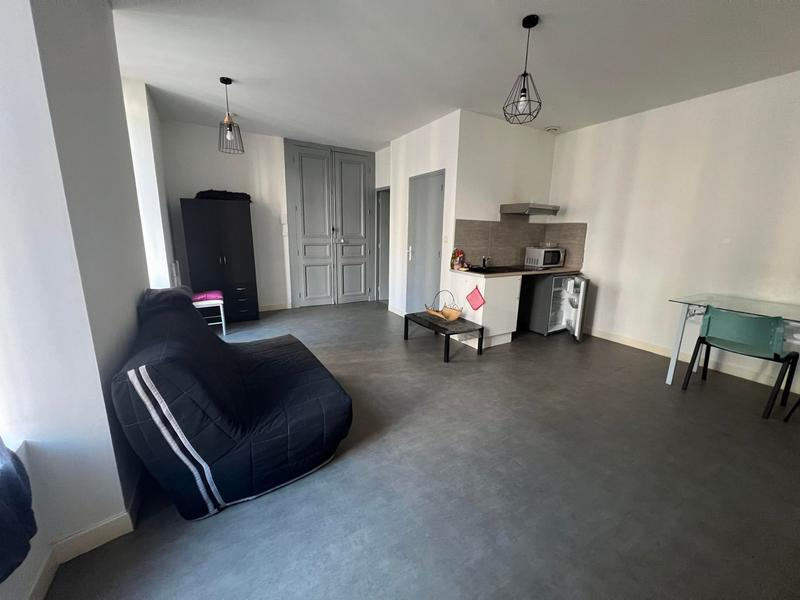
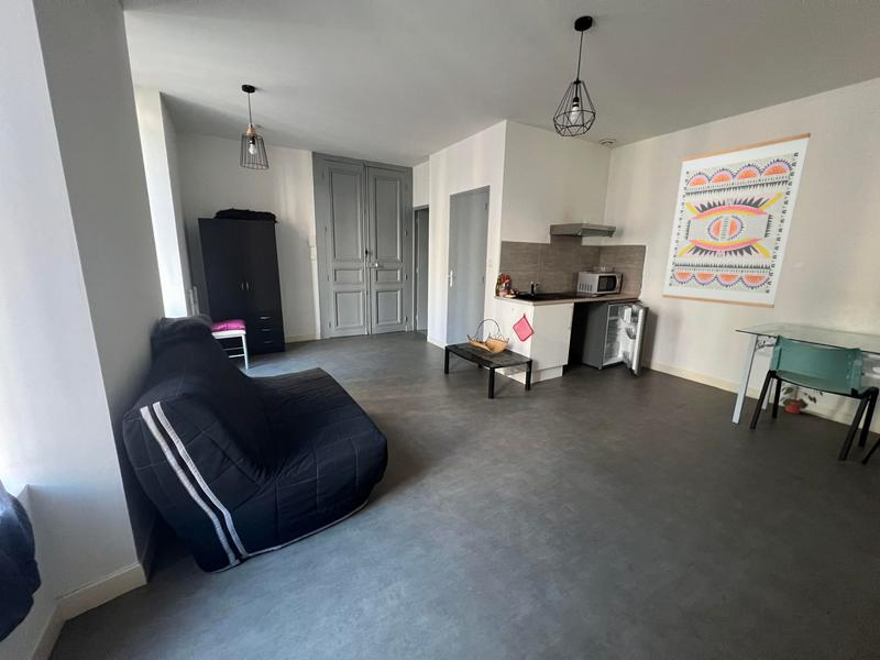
+ wall art [661,132,812,309]
+ potted plant [779,382,824,415]
